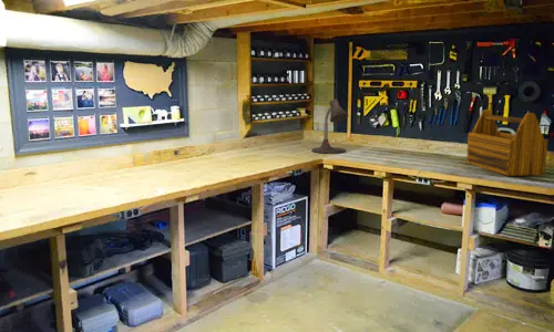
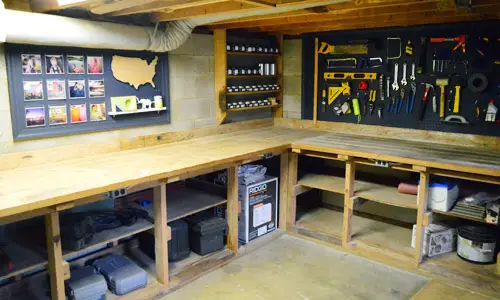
- toolbox [465,108,550,177]
- desk lamp [311,98,349,154]
